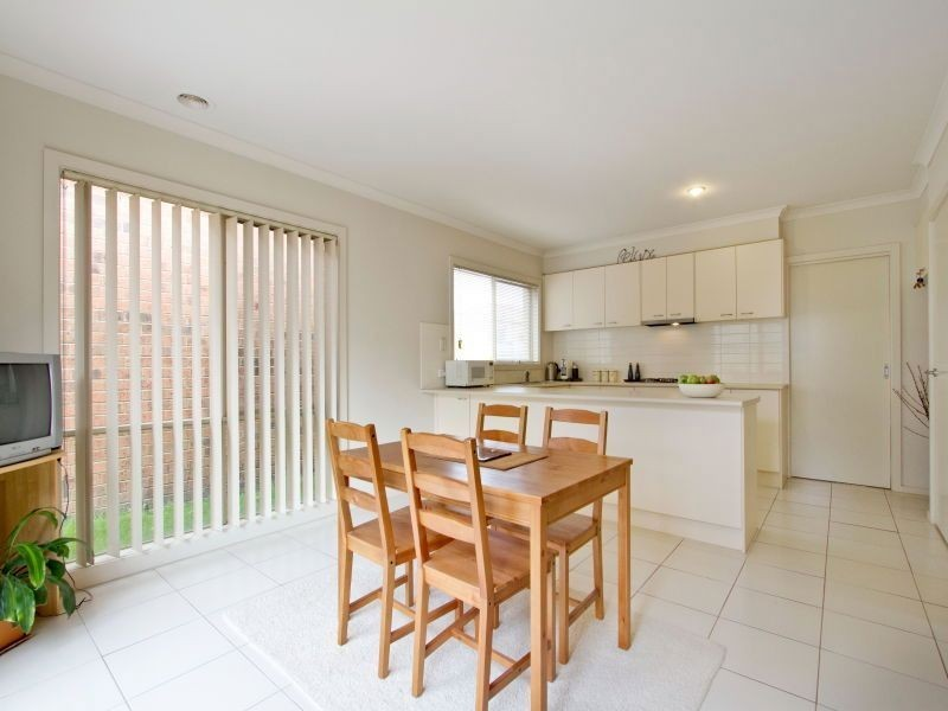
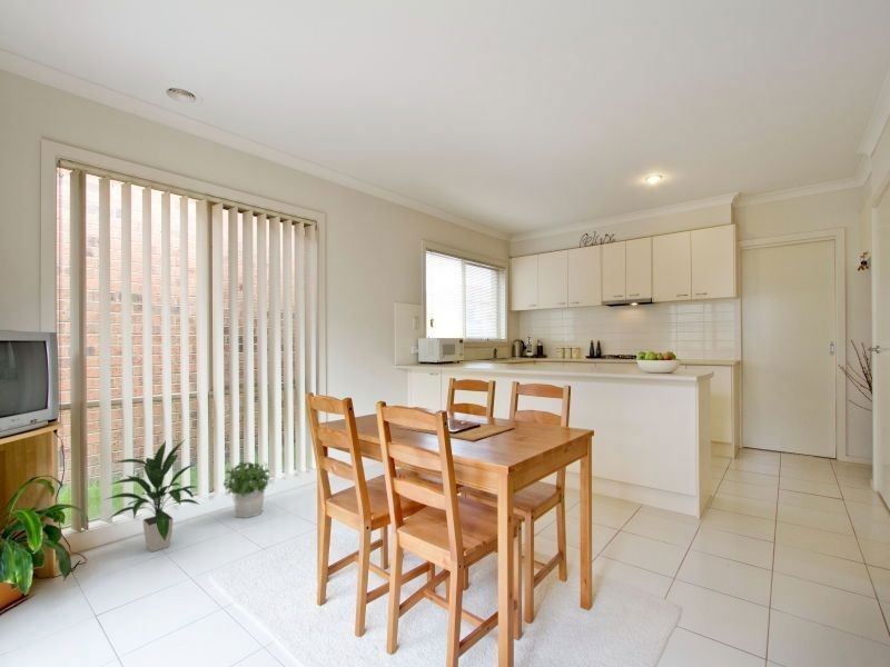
+ potted plant [222,459,271,519]
+ indoor plant [103,439,201,554]
